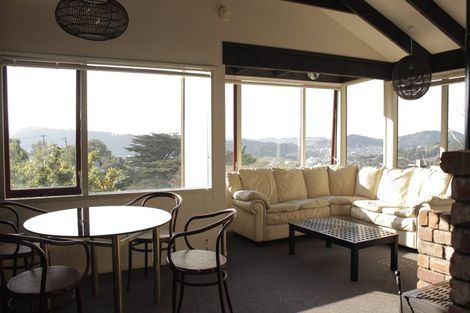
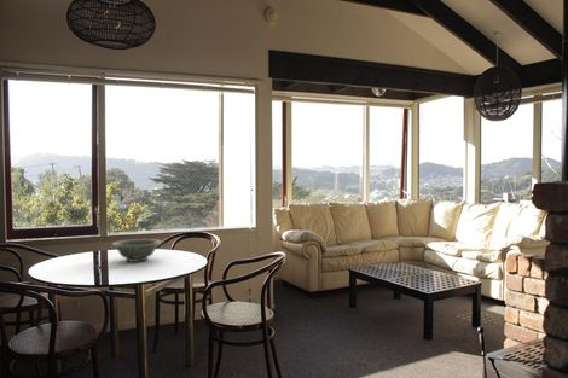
+ decorative bowl [111,238,162,263]
